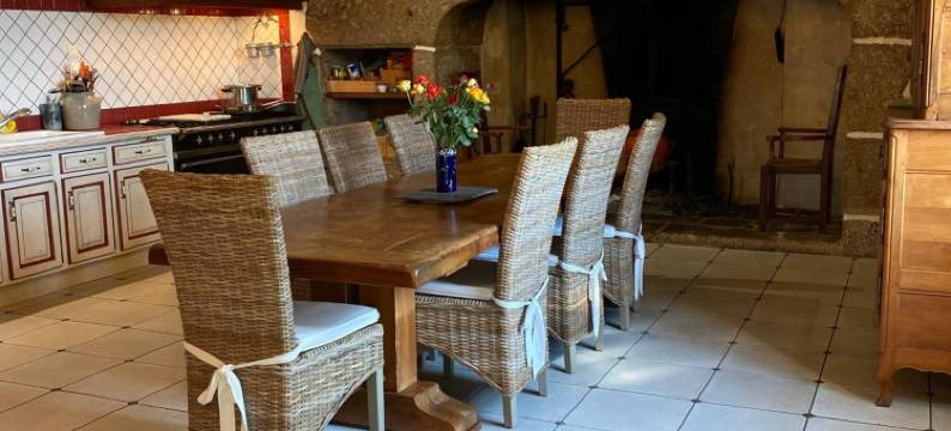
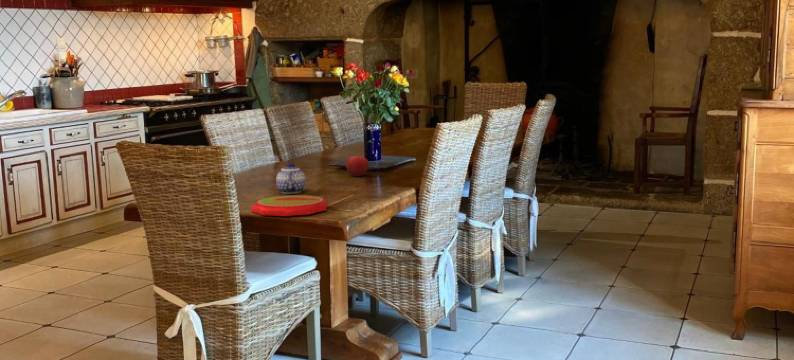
+ fruit [345,153,369,177]
+ plate [250,194,329,217]
+ teapot [275,162,307,195]
